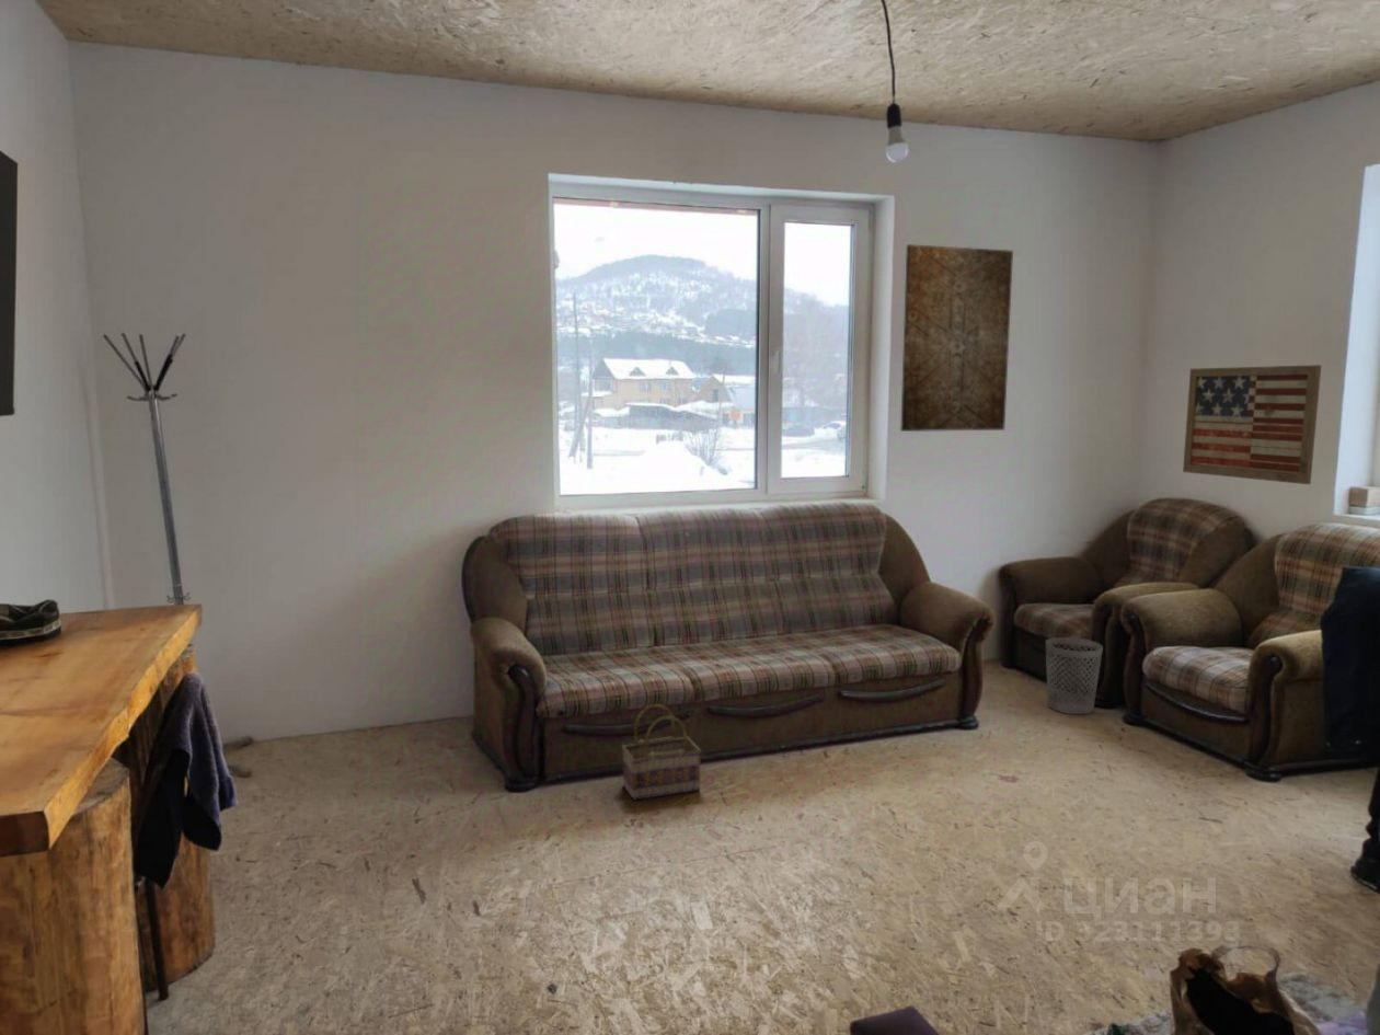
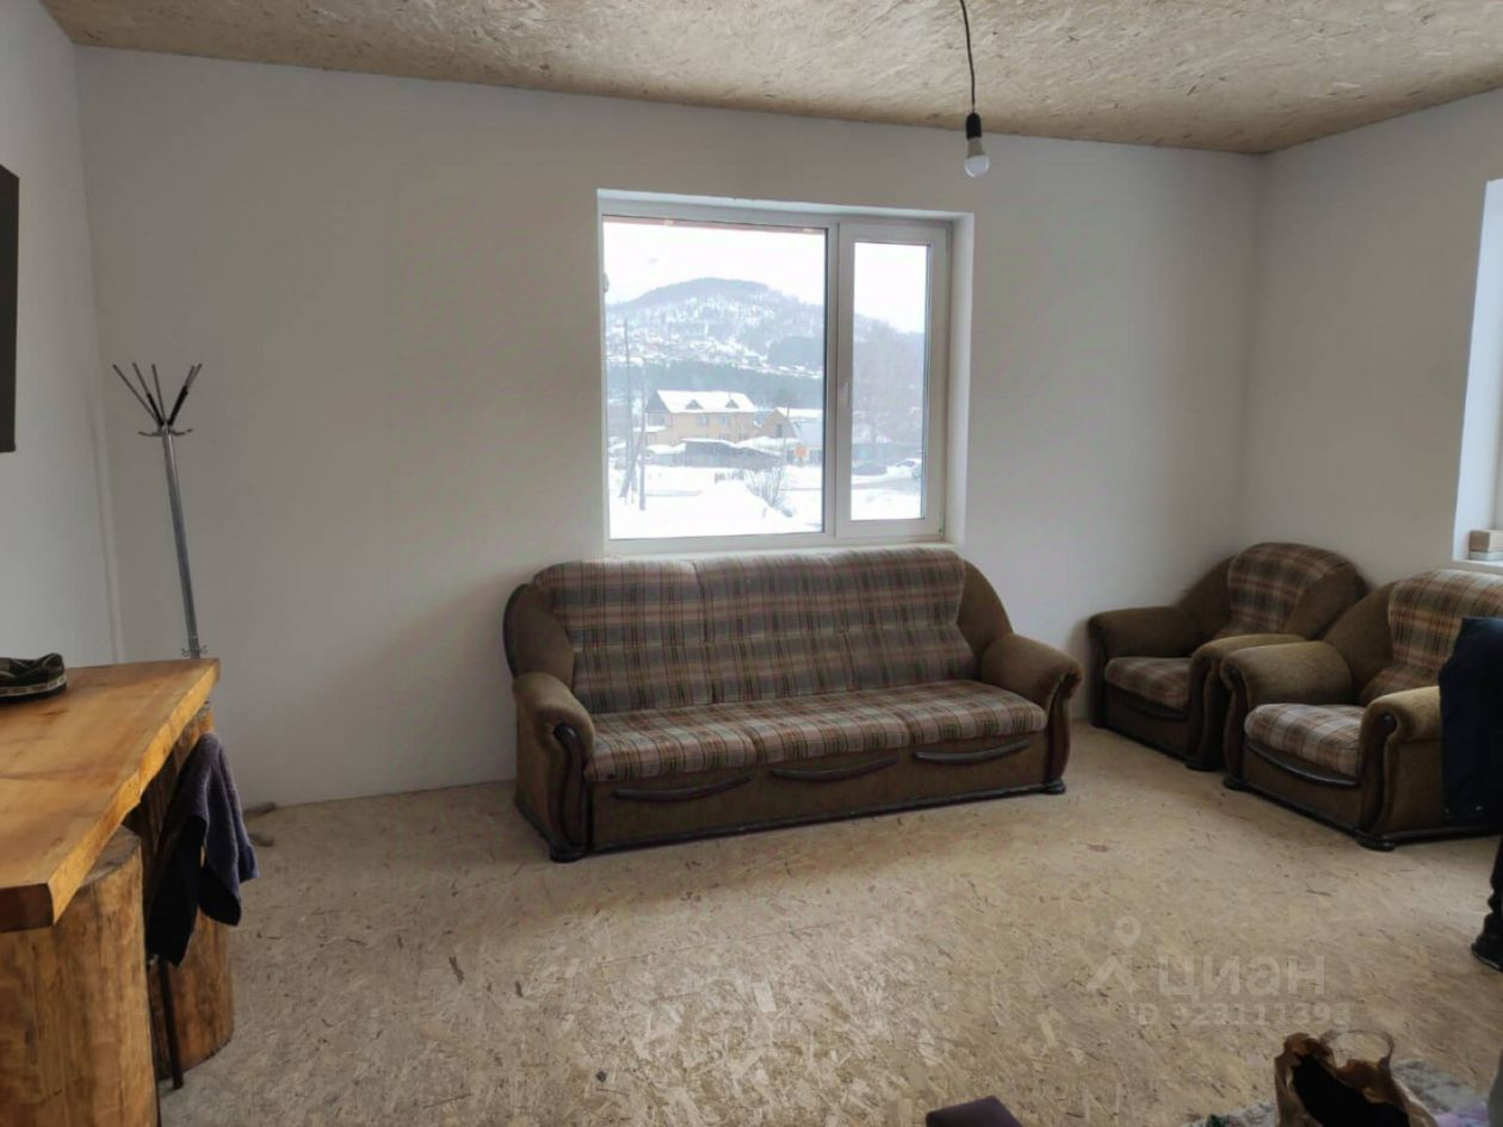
- wall art [1182,364,1322,485]
- wall art [899,243,1014,433]
- wastebasket [1045,636,1104,715]
- basket [621,703,702,802]
